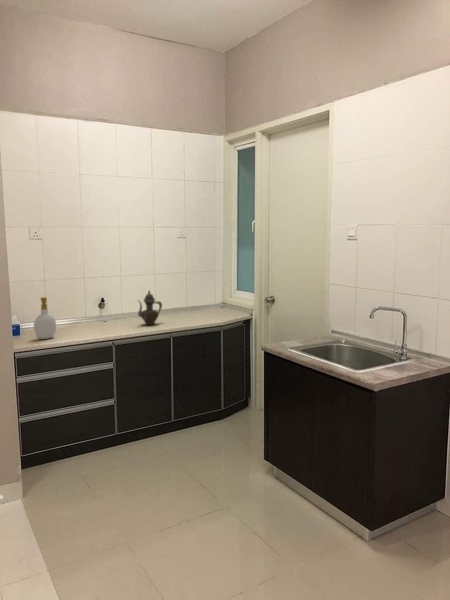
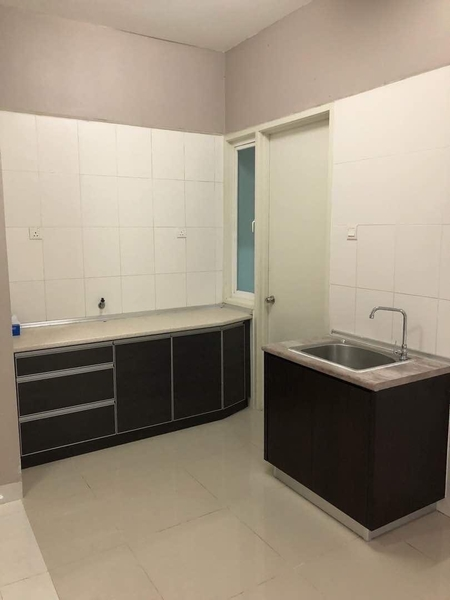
- soap bottle [33,296,57,340]
- teapot [137,289,163,326]
